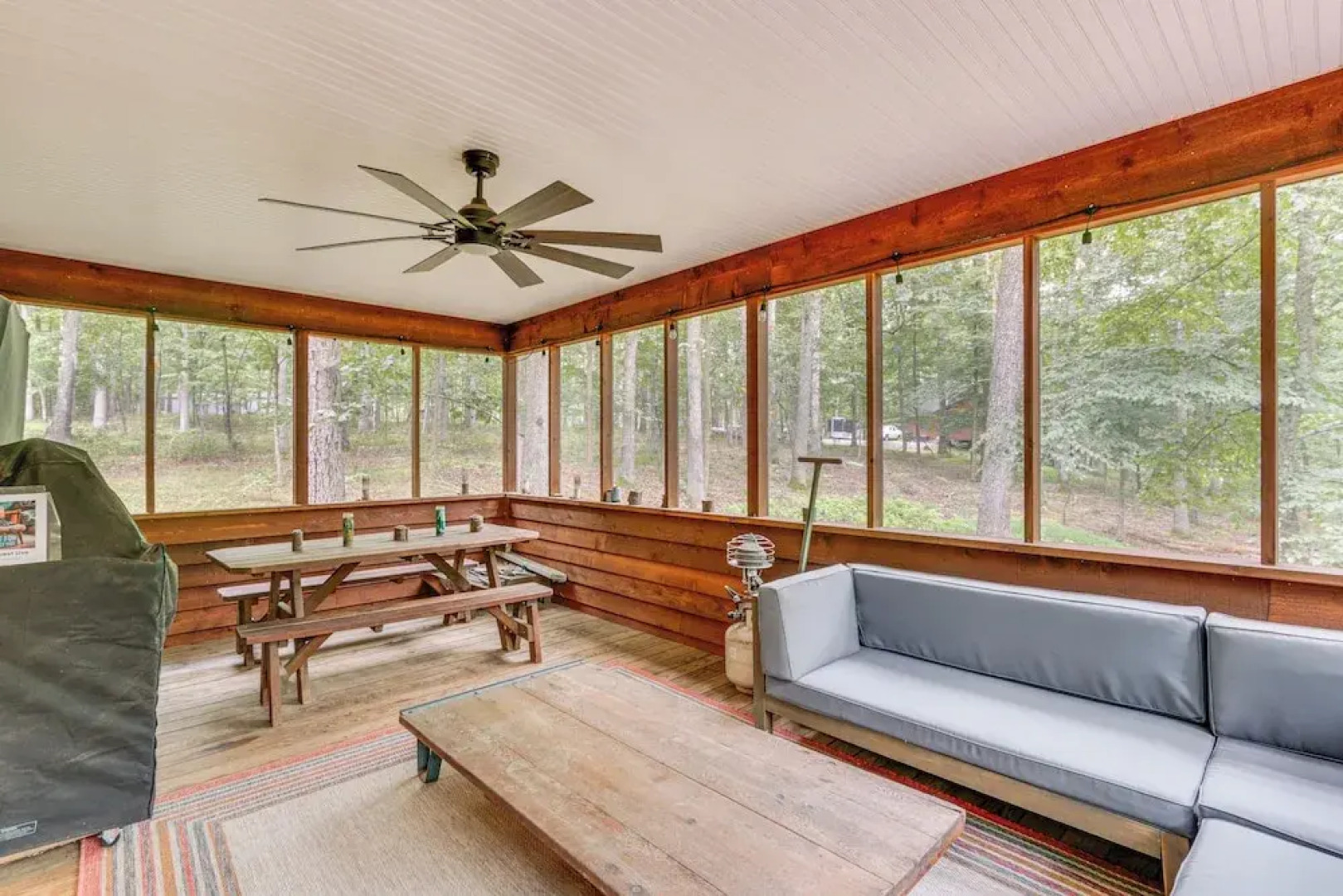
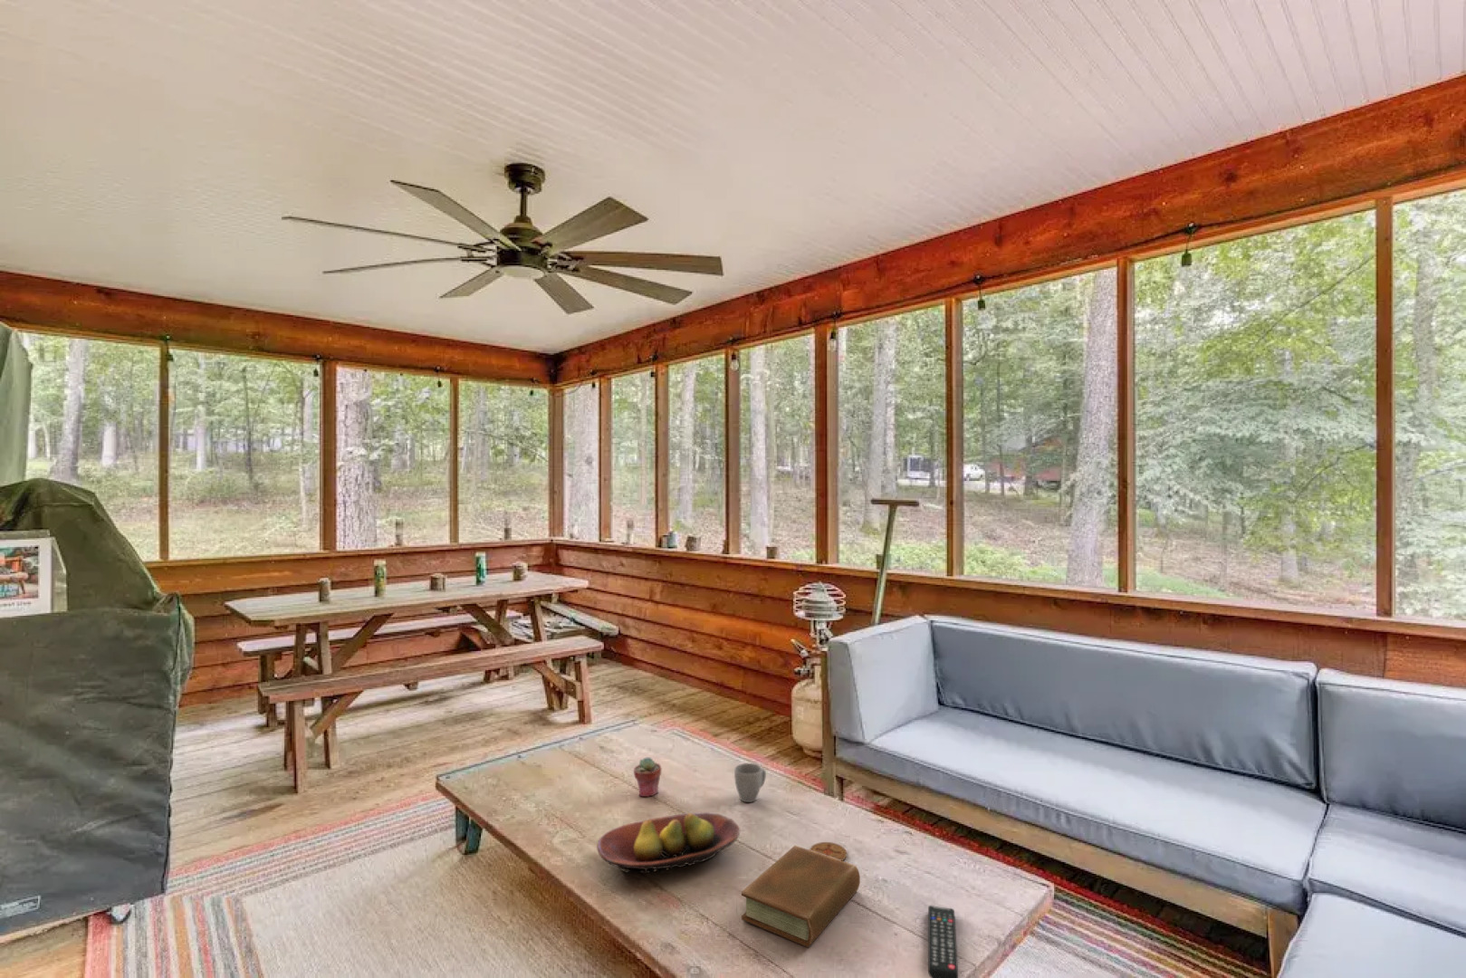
+ coaster [809,842,847,861]
+ fruit bowl [596,811,741,874]
+ potted succulent [633,756,663,798]
+ mug [734,763,767,803]
+ book [741,845,861,949]
+ remote control [927,905,958,978]
